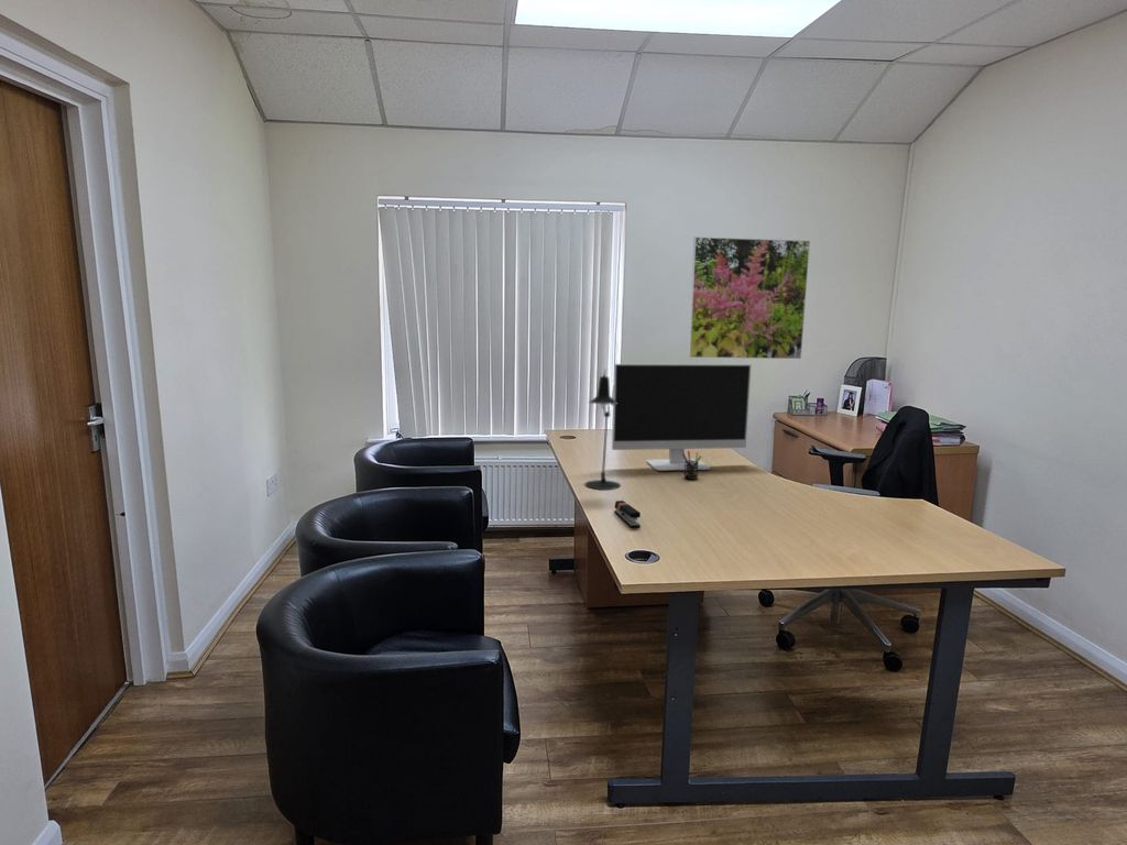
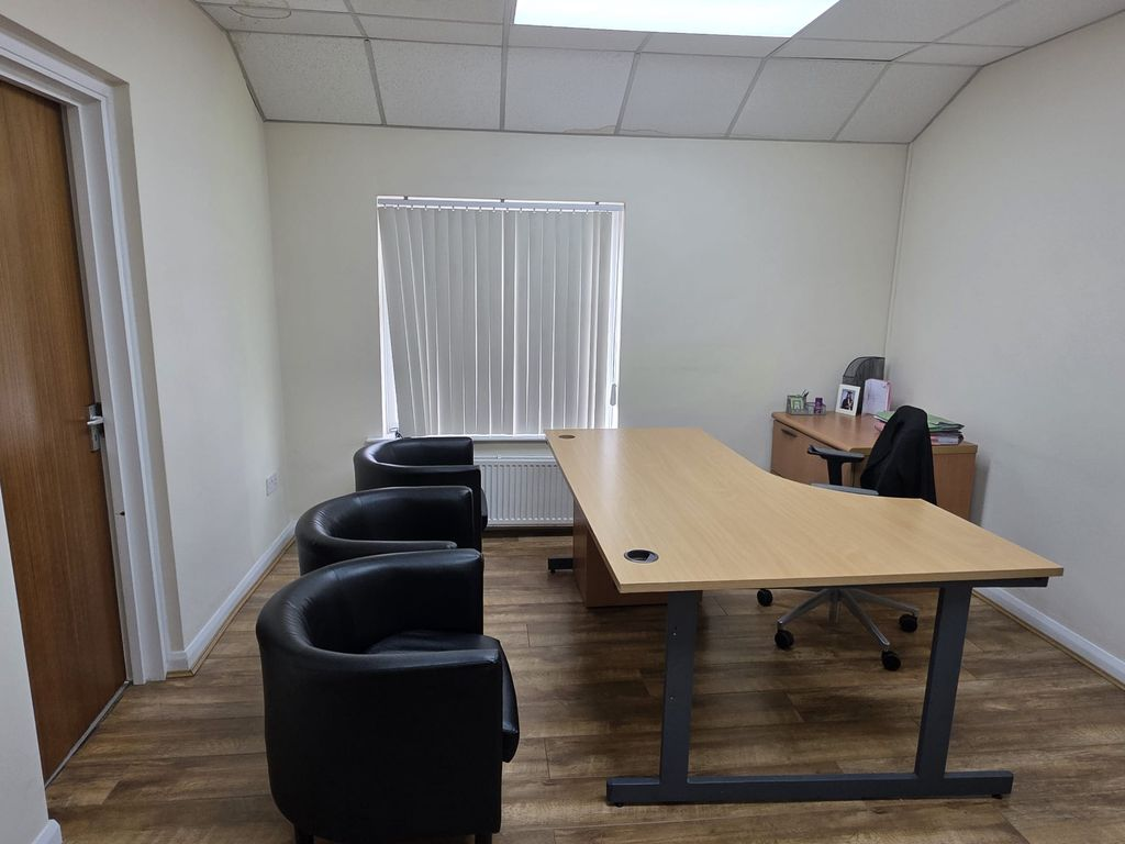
- stapler [613,500,642,528]
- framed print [687,235,811,360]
- computer monitor [611,363,752,472]
- pen holder [682,450,702,481]
- desk lamp [583,367,622,491]
